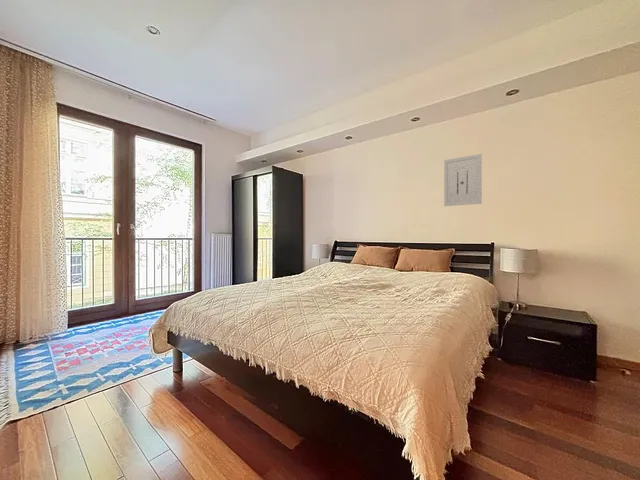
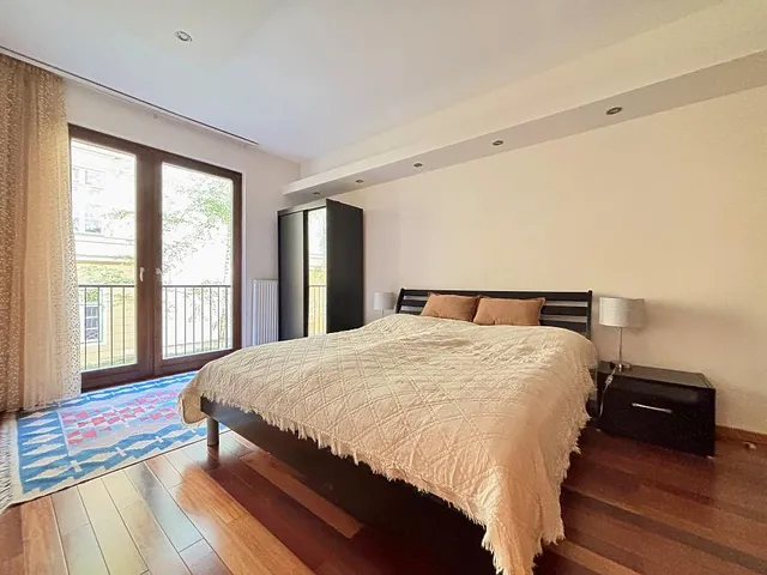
- wall art [443,153,483,207]
